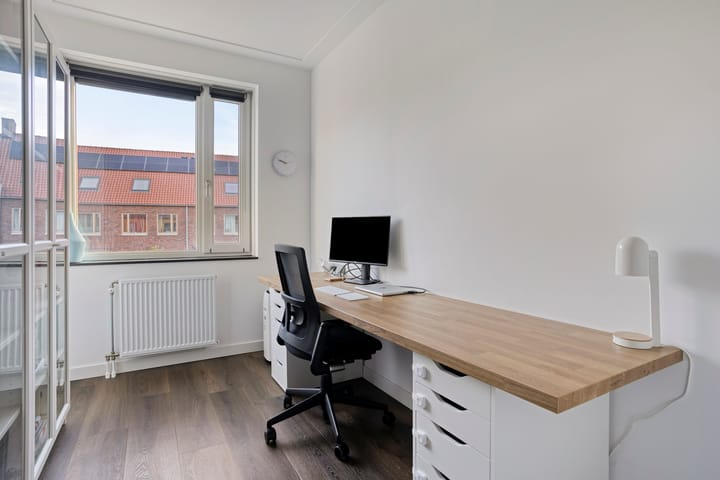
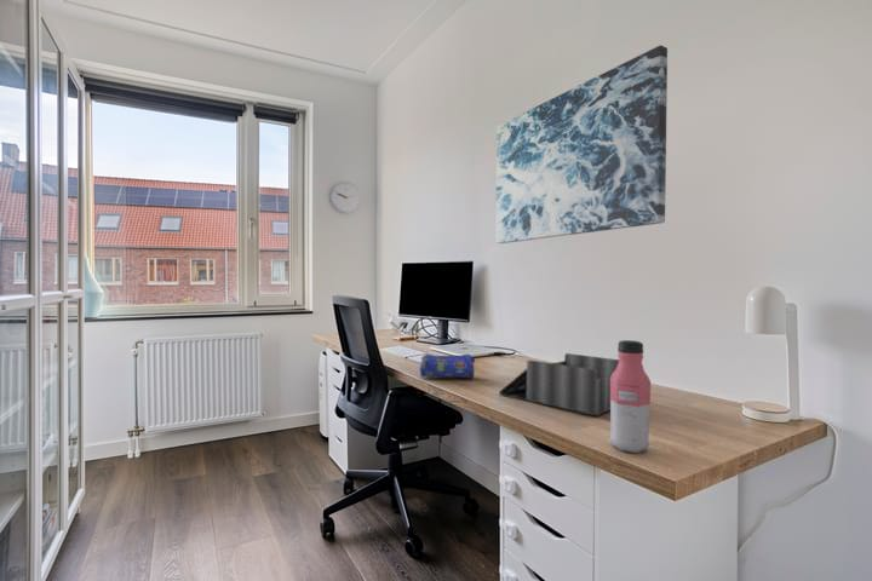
+ water bottle [608,339,652,454]
+ wall art [494,44,669,245]
+ desk organizer [498,352,619,416]
+ pencil case [418,352,476,379]
